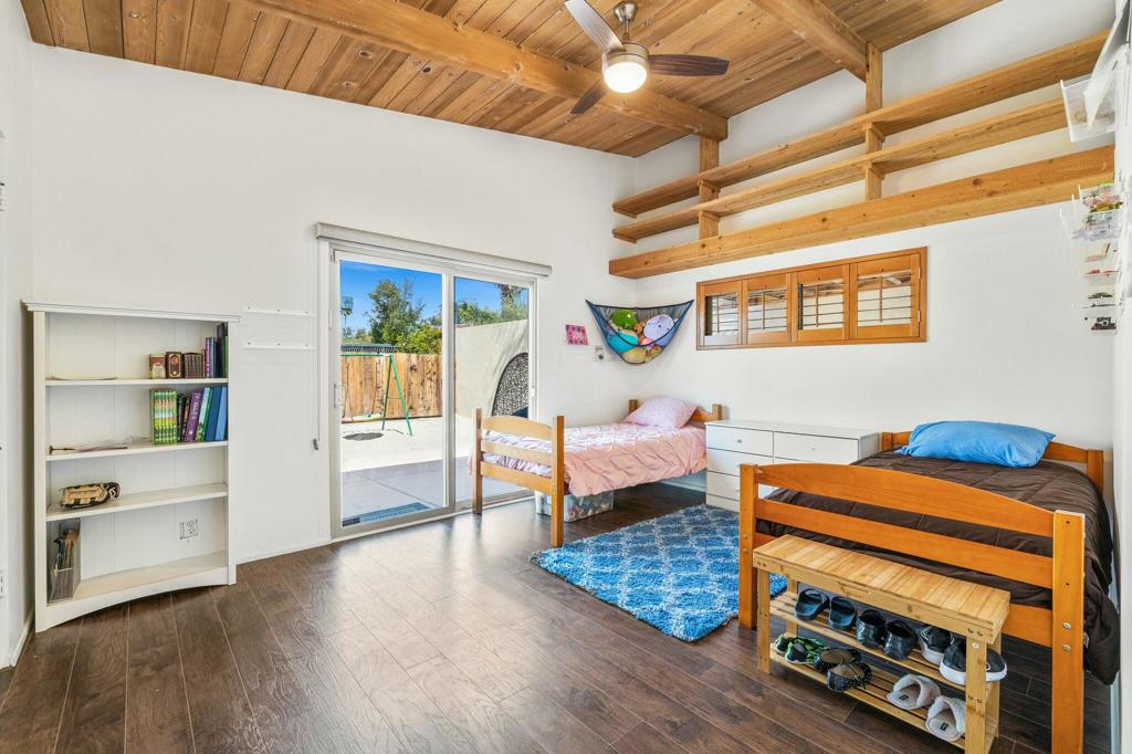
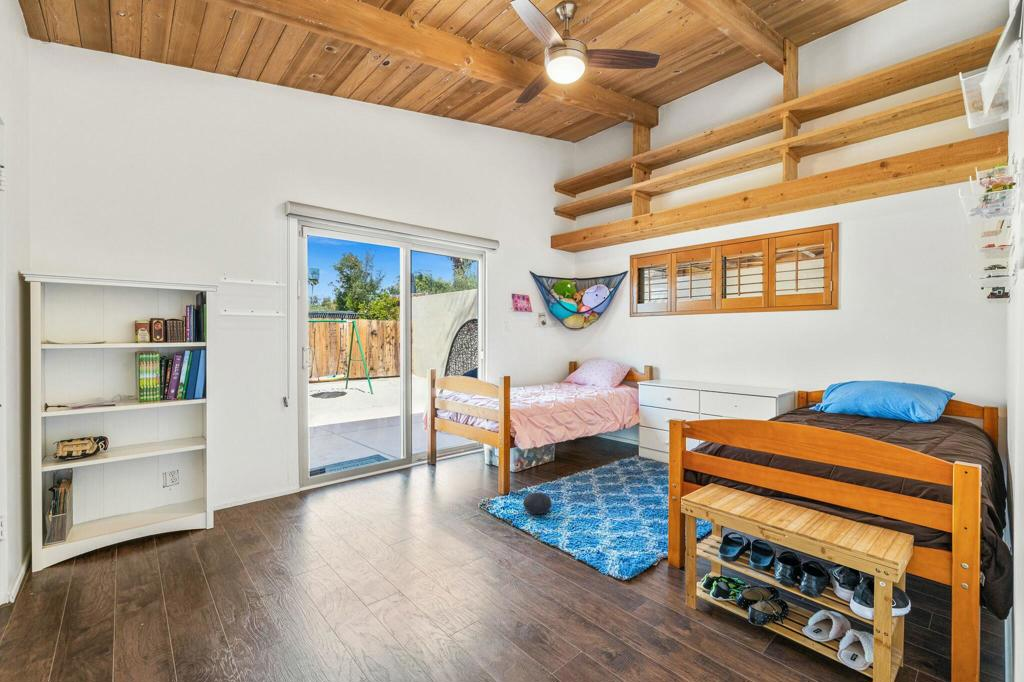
+ ball [522,492,553,515]
